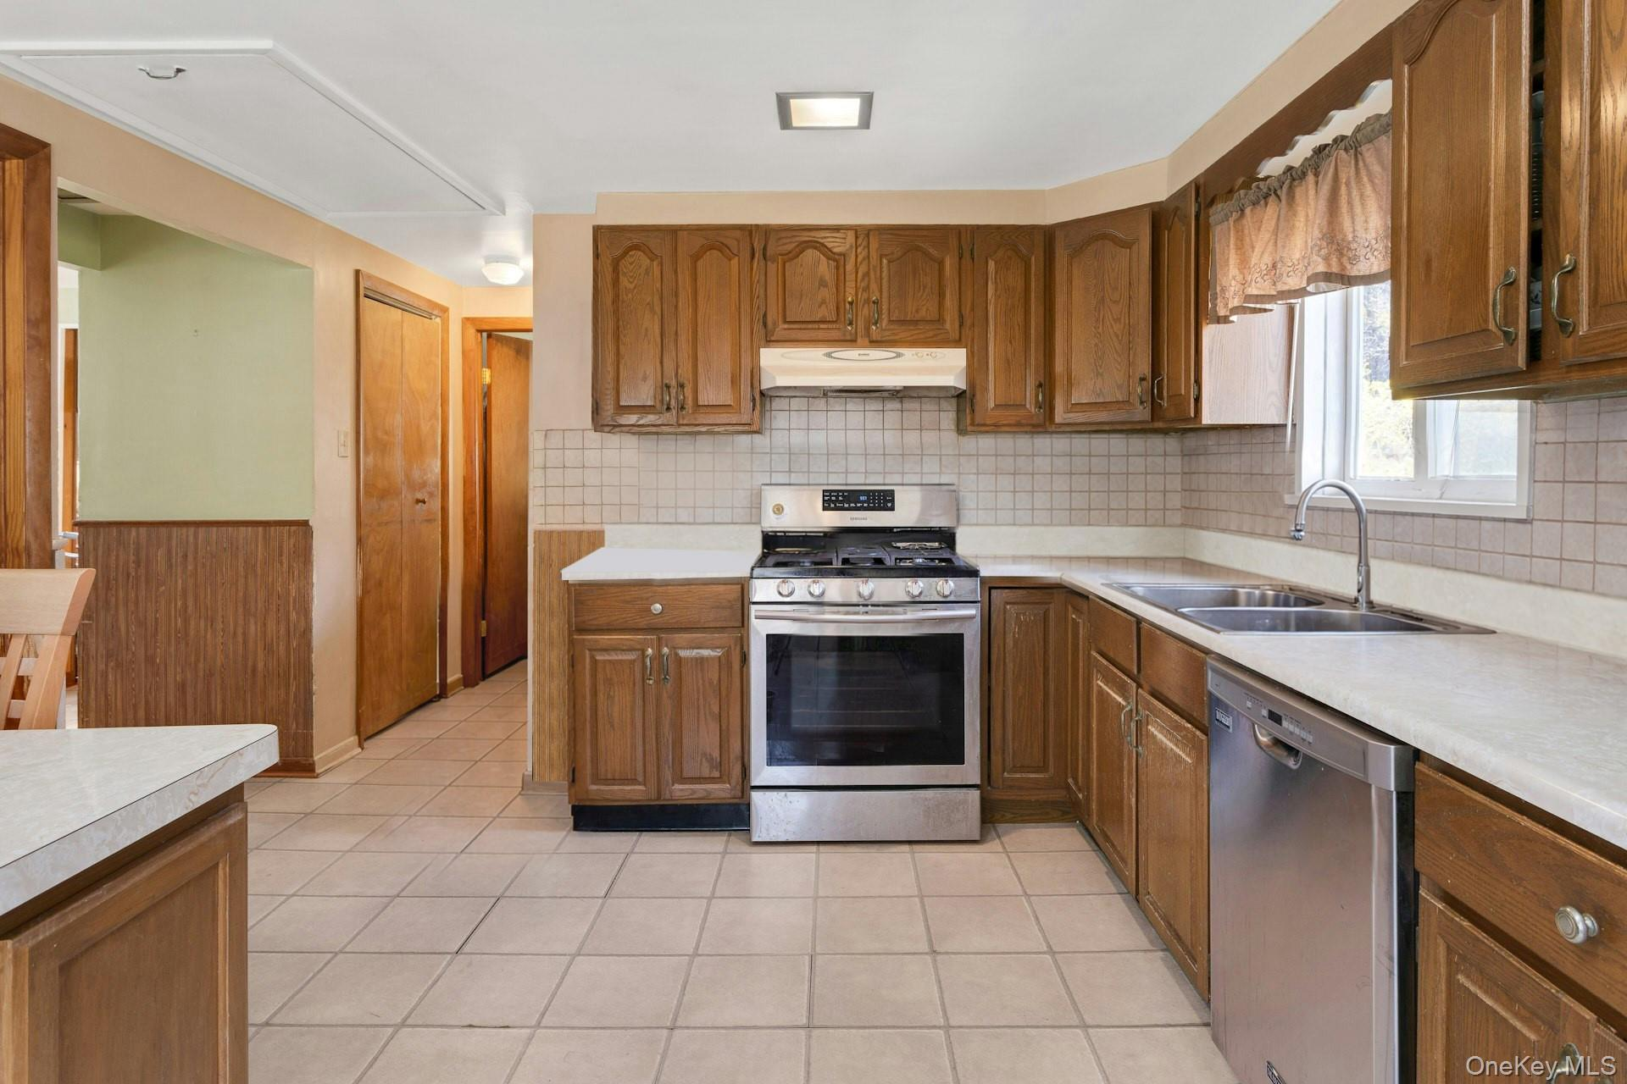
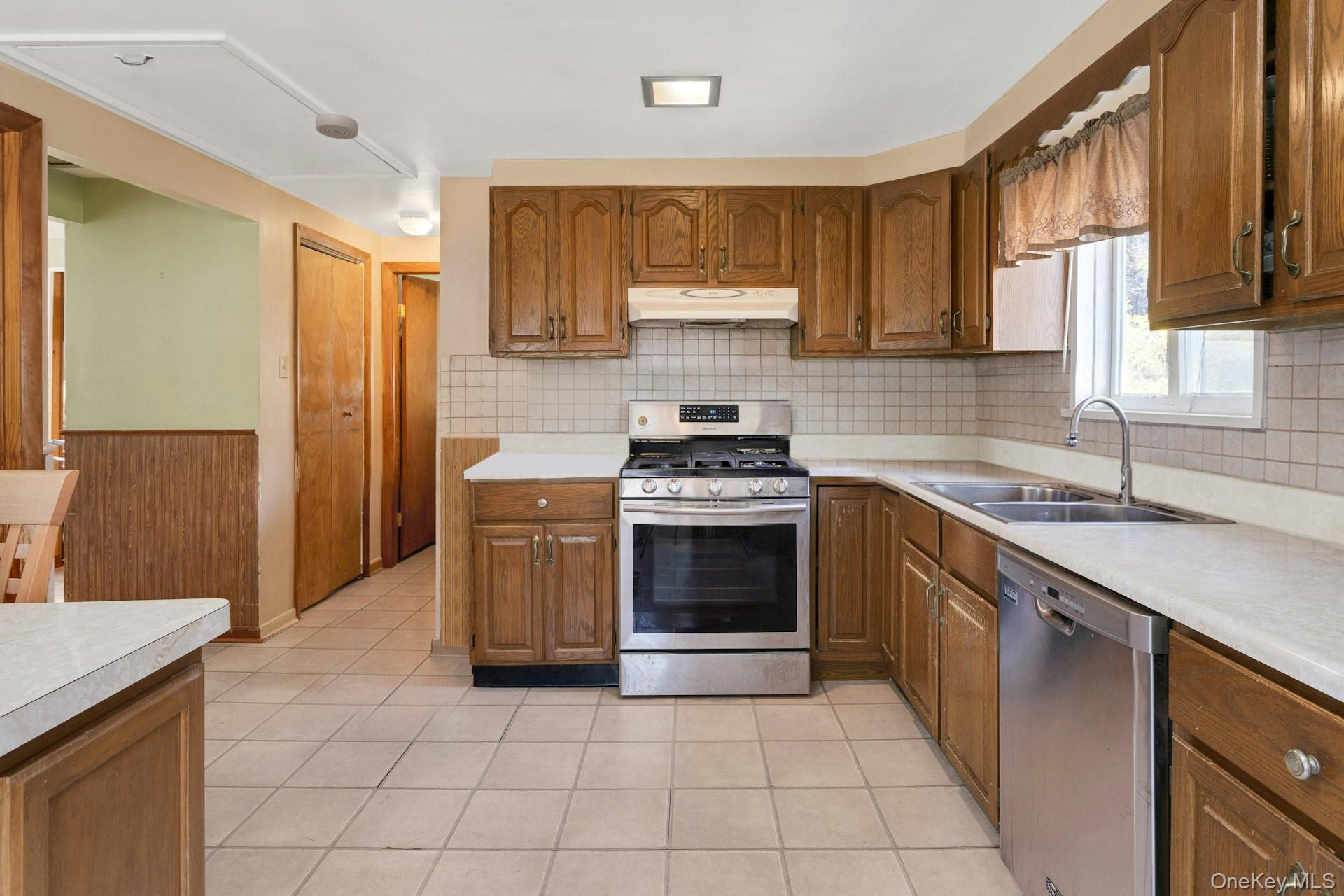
+ smoke detector [315,113,359,140]
